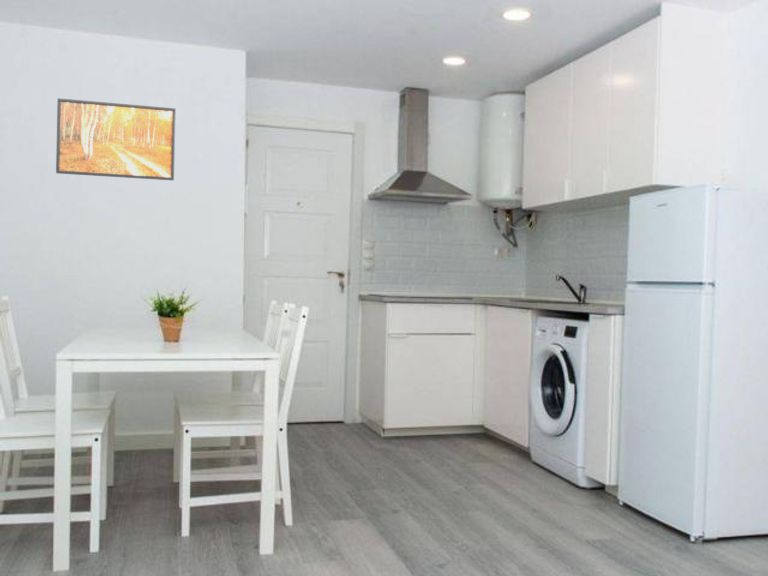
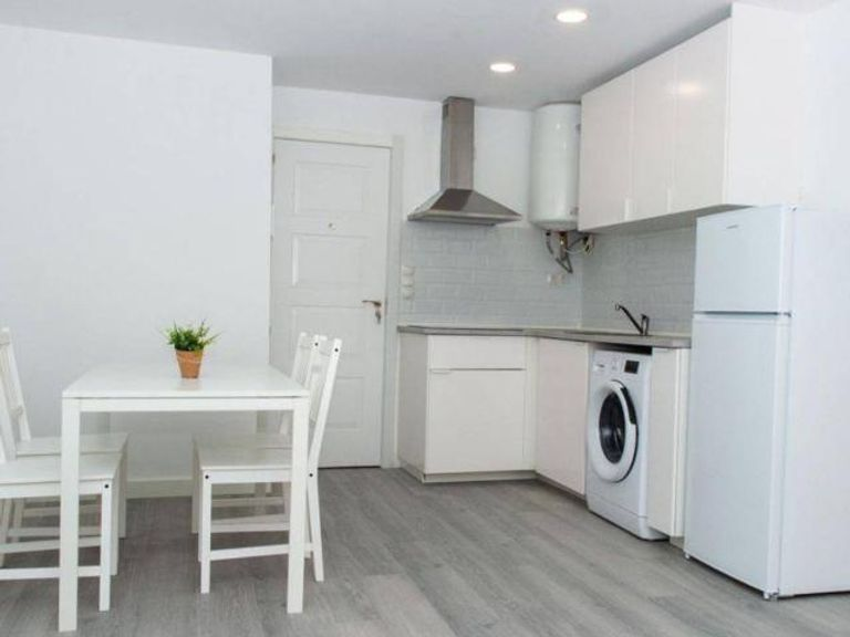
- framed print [55,97,177,181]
